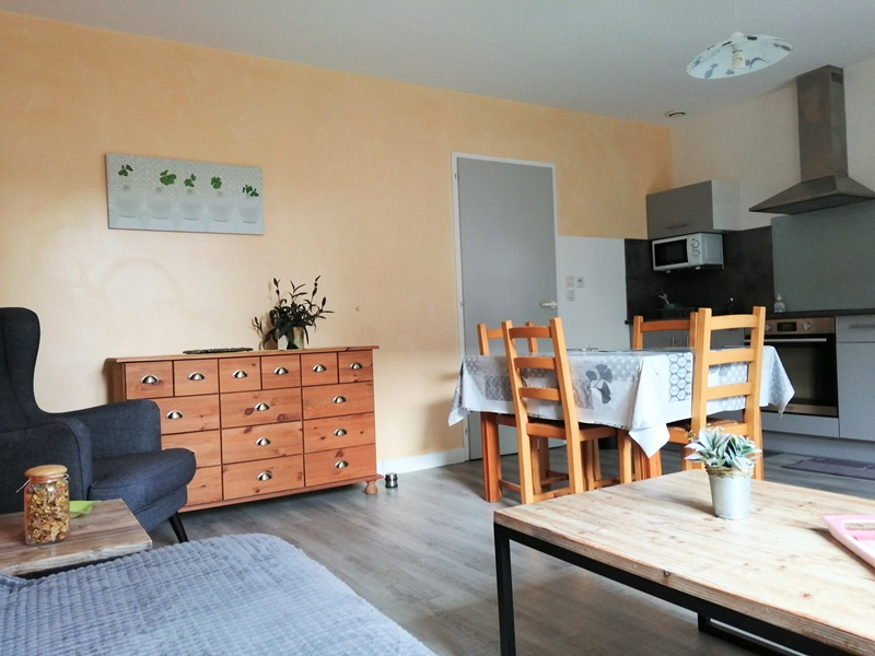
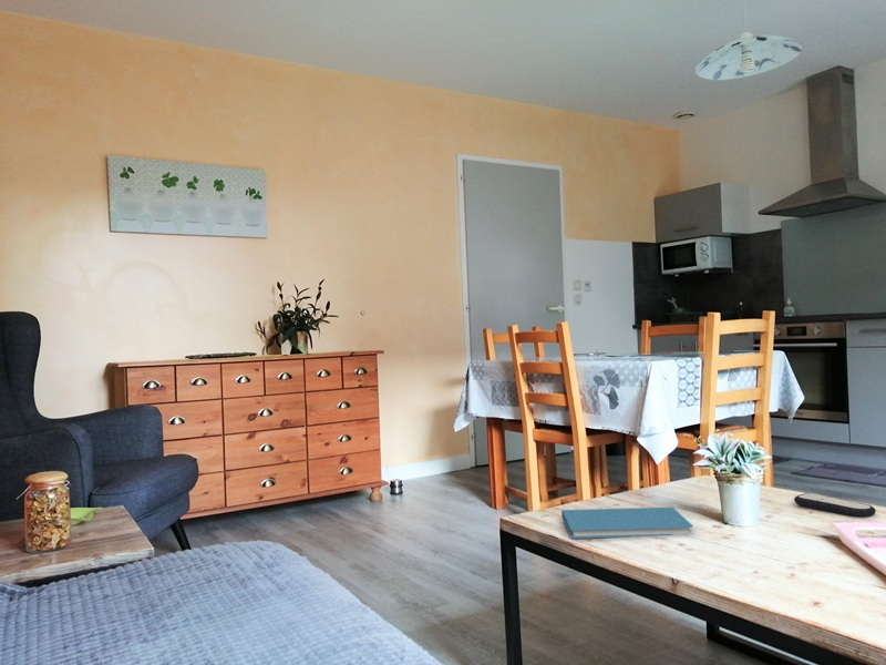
+ remote control [793,492,877,519]
+ book [560,507,694,540]
